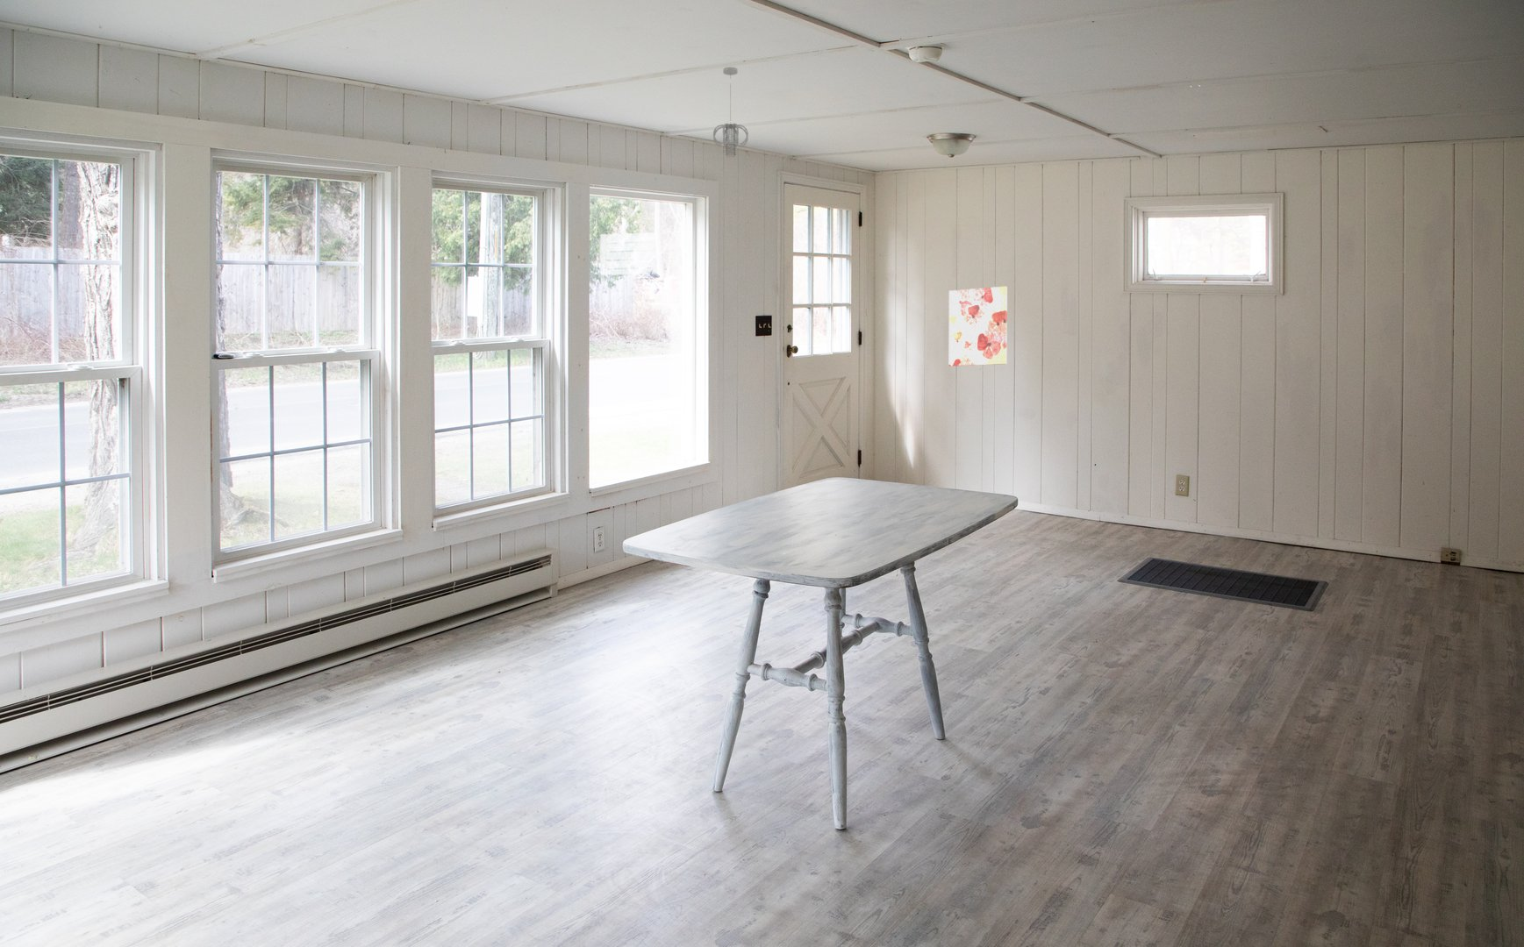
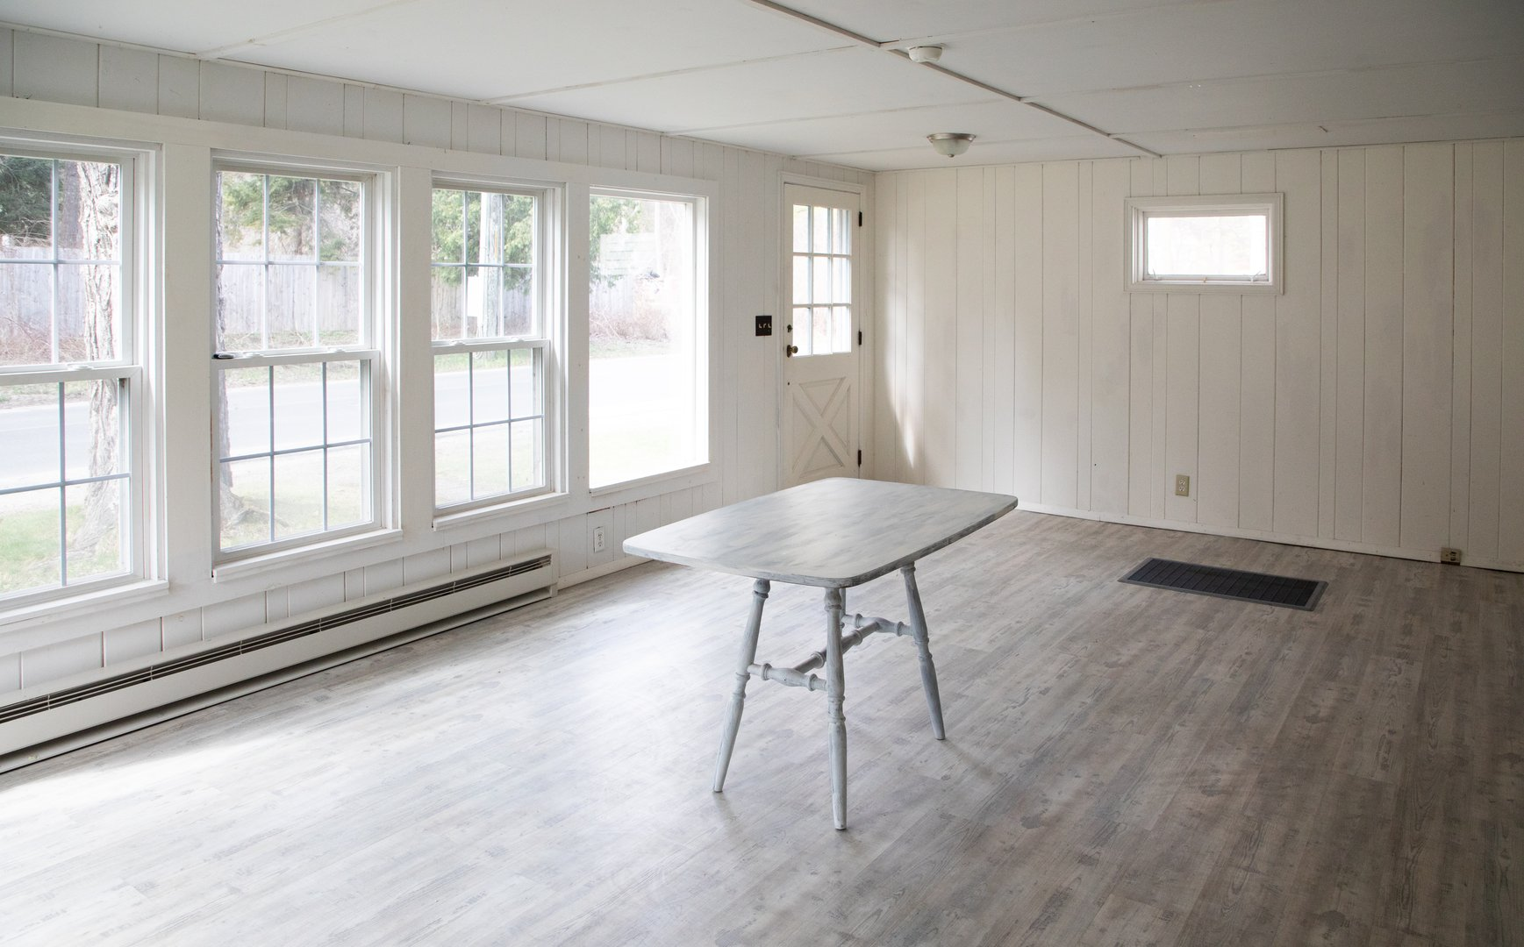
- wall art [949,286,1008,367]
- pendant light [713,67,749,158]
